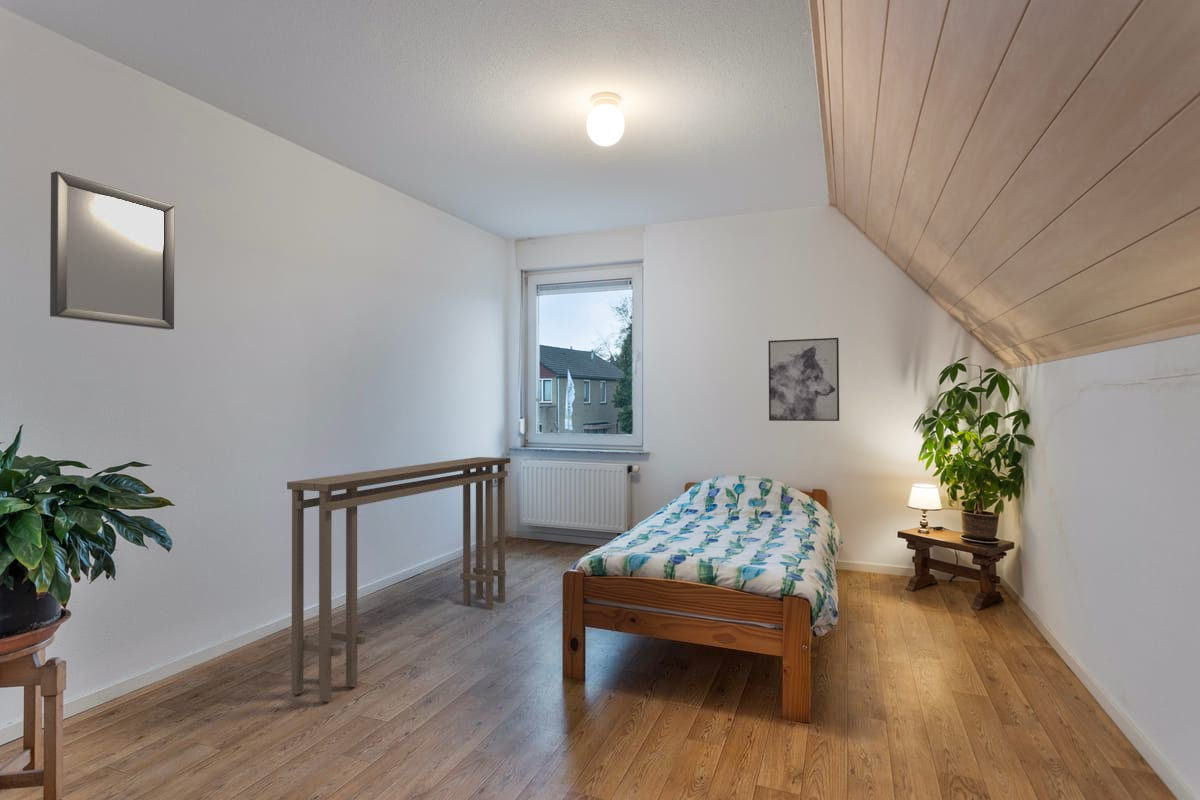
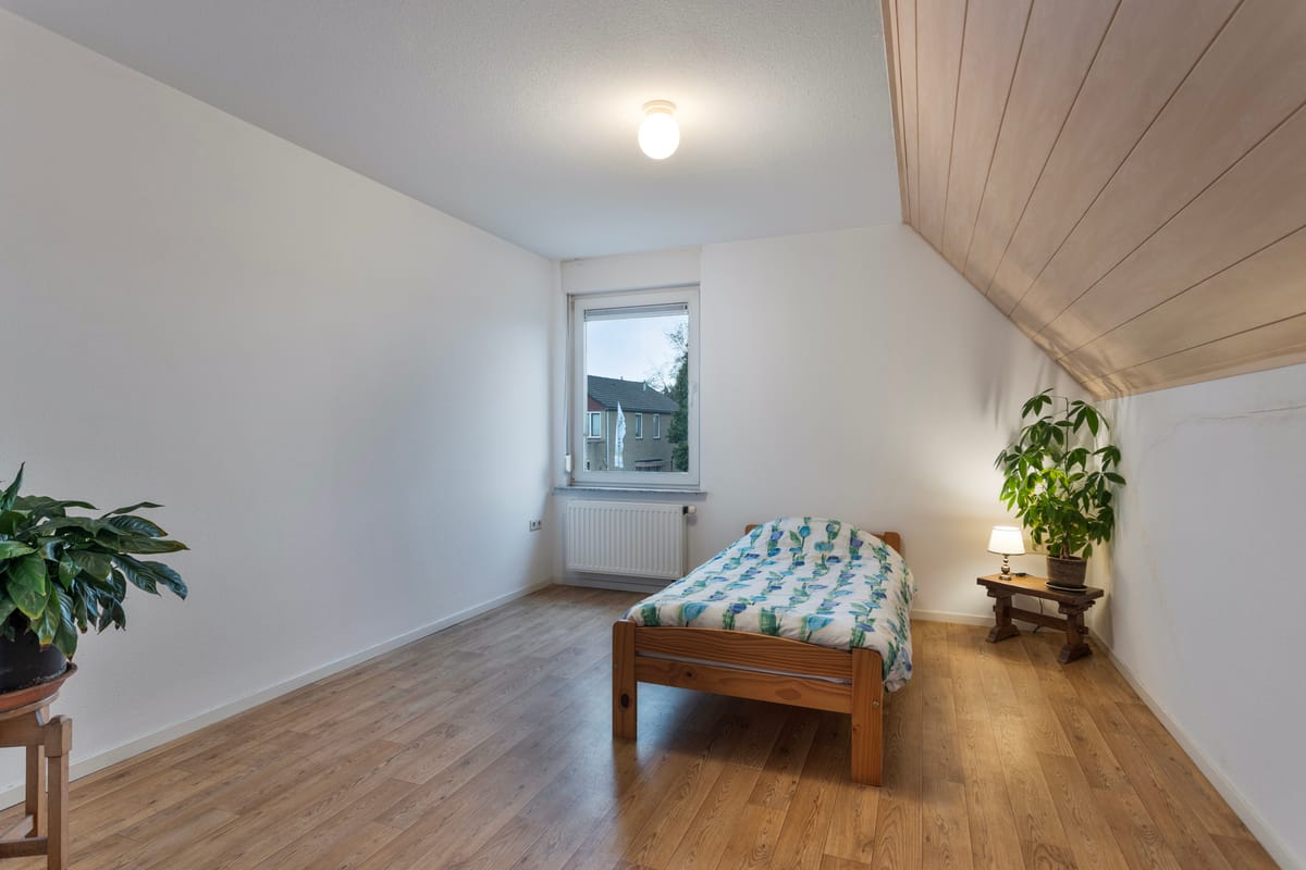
- console table [286,456,511,702]
- wall art [767,337,840,422]
- home mirror [49,170,176,331]
